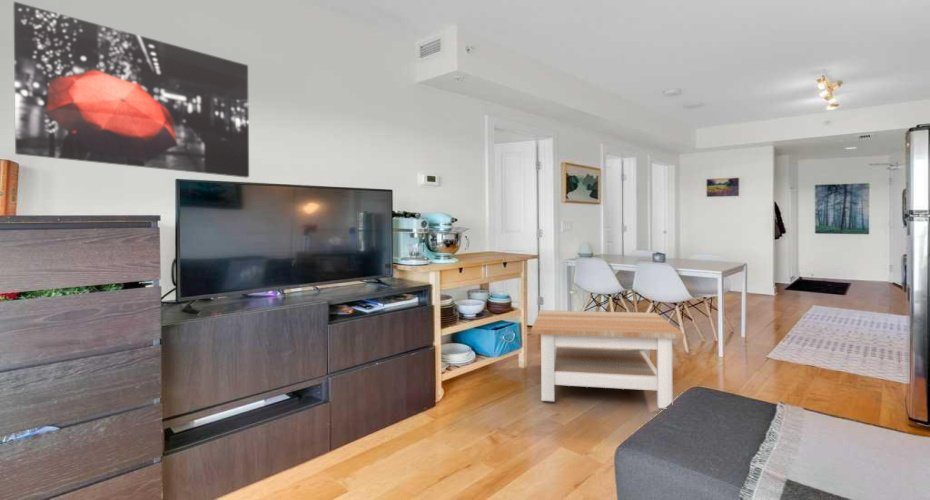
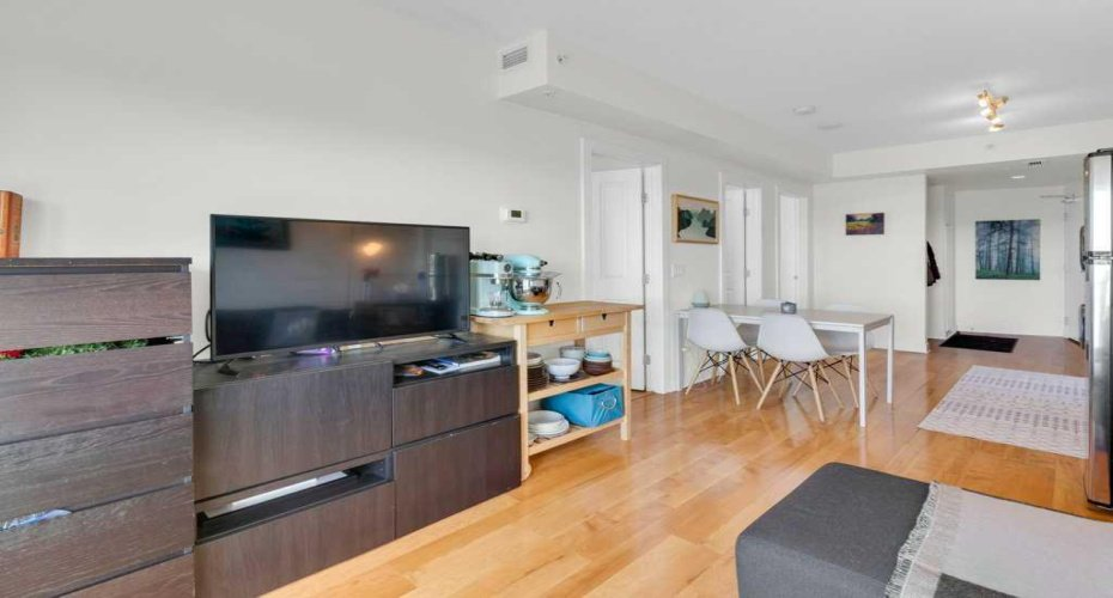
- coffee table [530,309,685,409]
- wall art [12,1,250,179]
